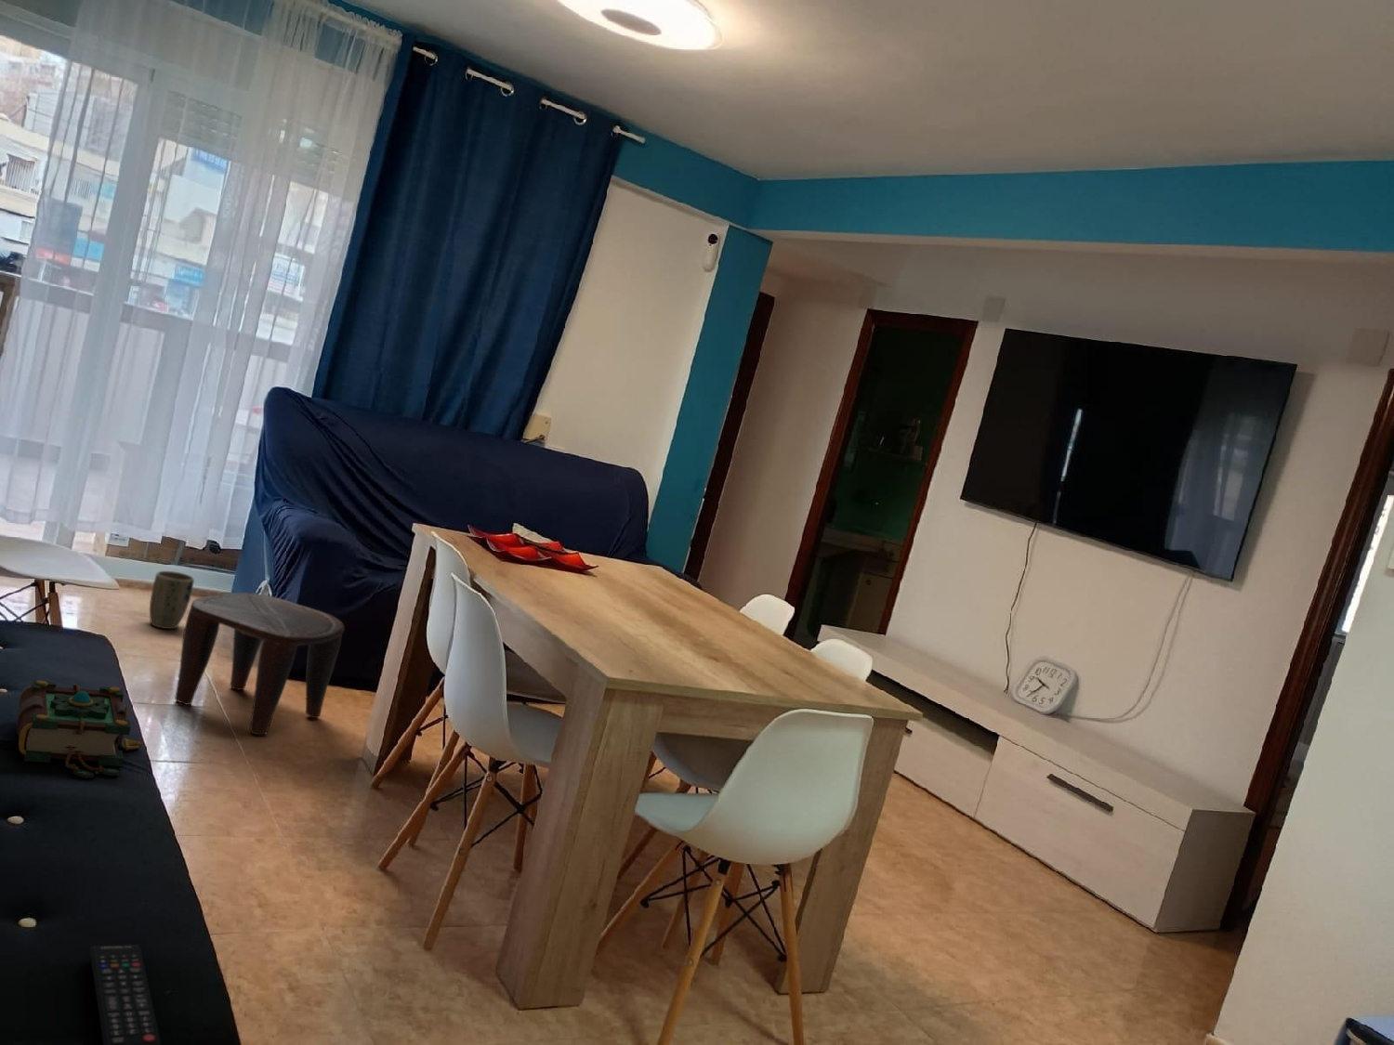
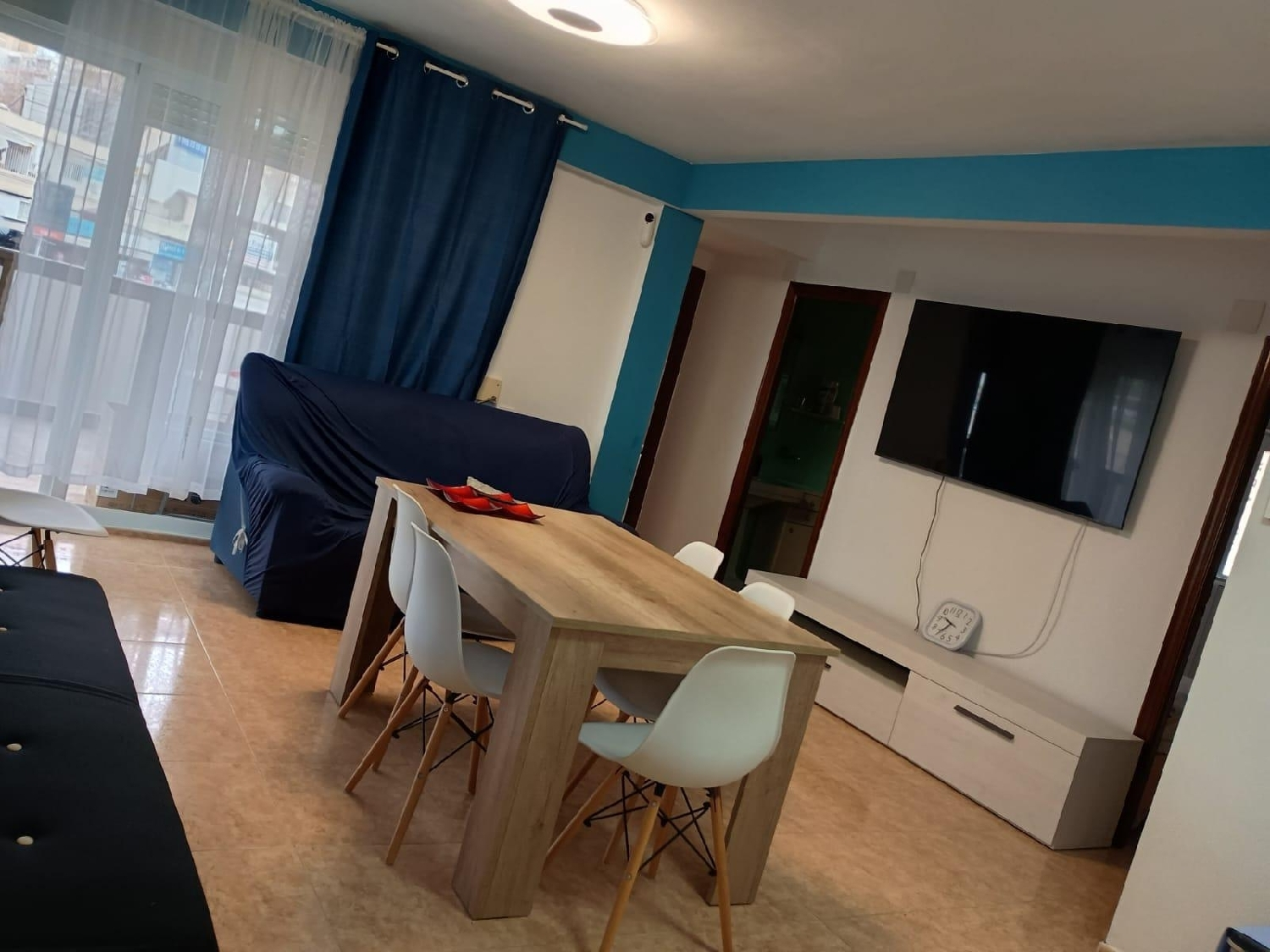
- book [15,679,143,778]
- remote control [88,944,161,1045]
- stool [173,592,346,735]
- plant pot [148,571,195,630]
